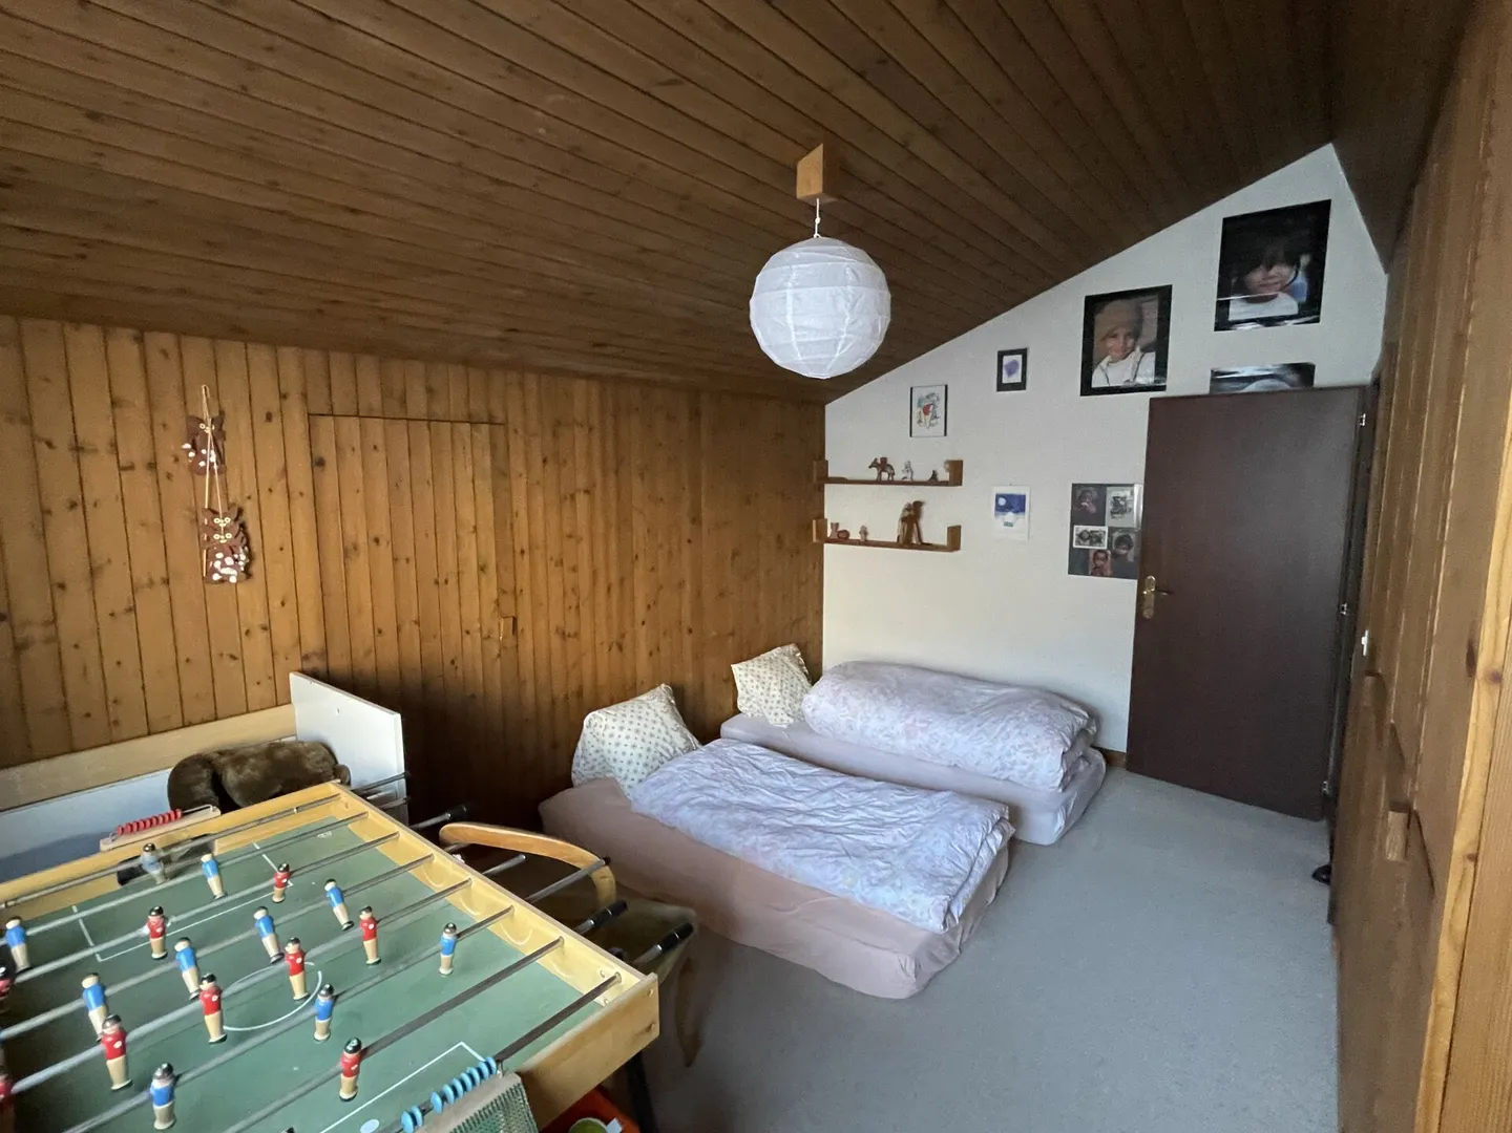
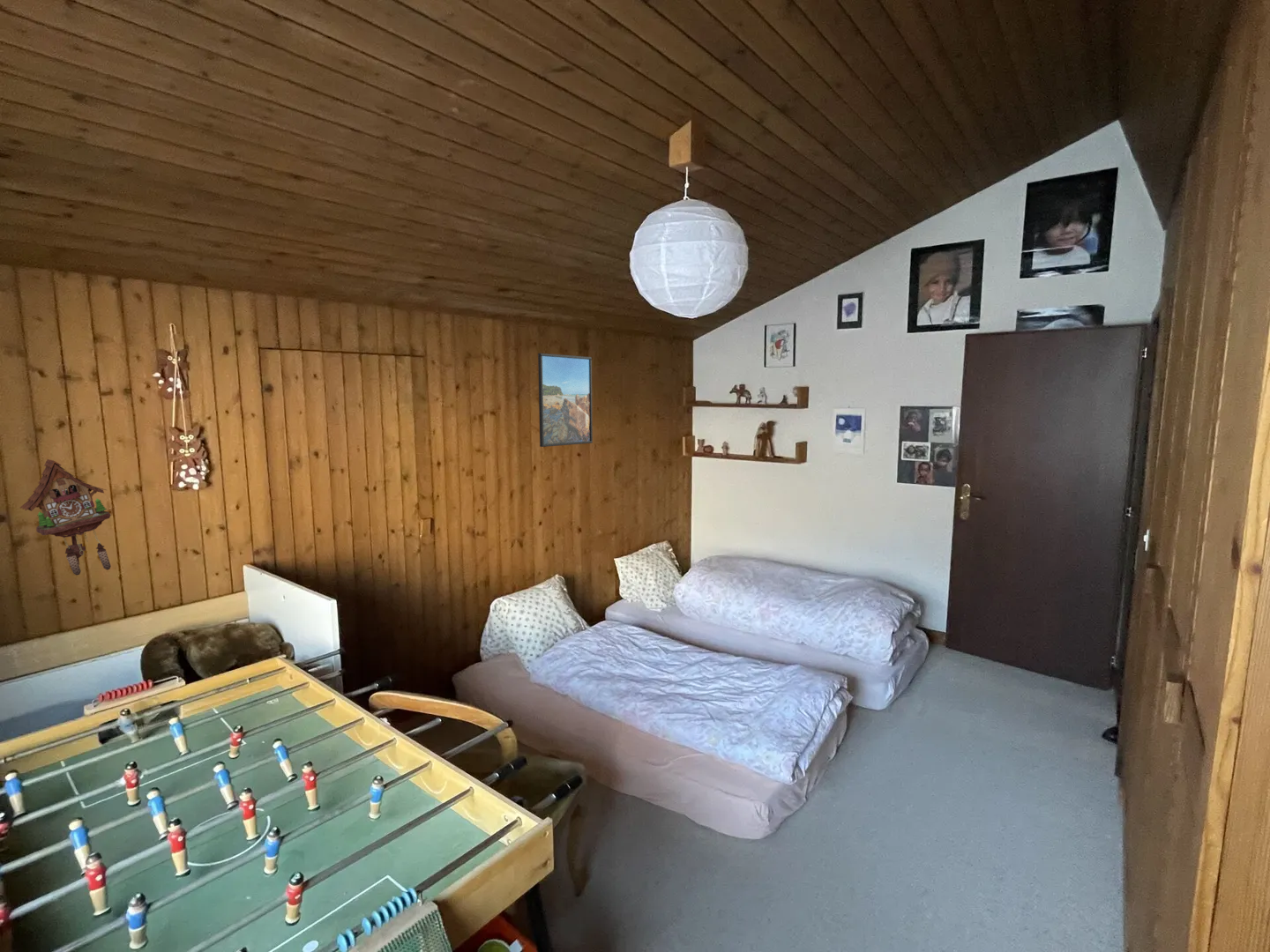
+ cuckoo clock [19,458,112,576]
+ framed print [537,353,594,448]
